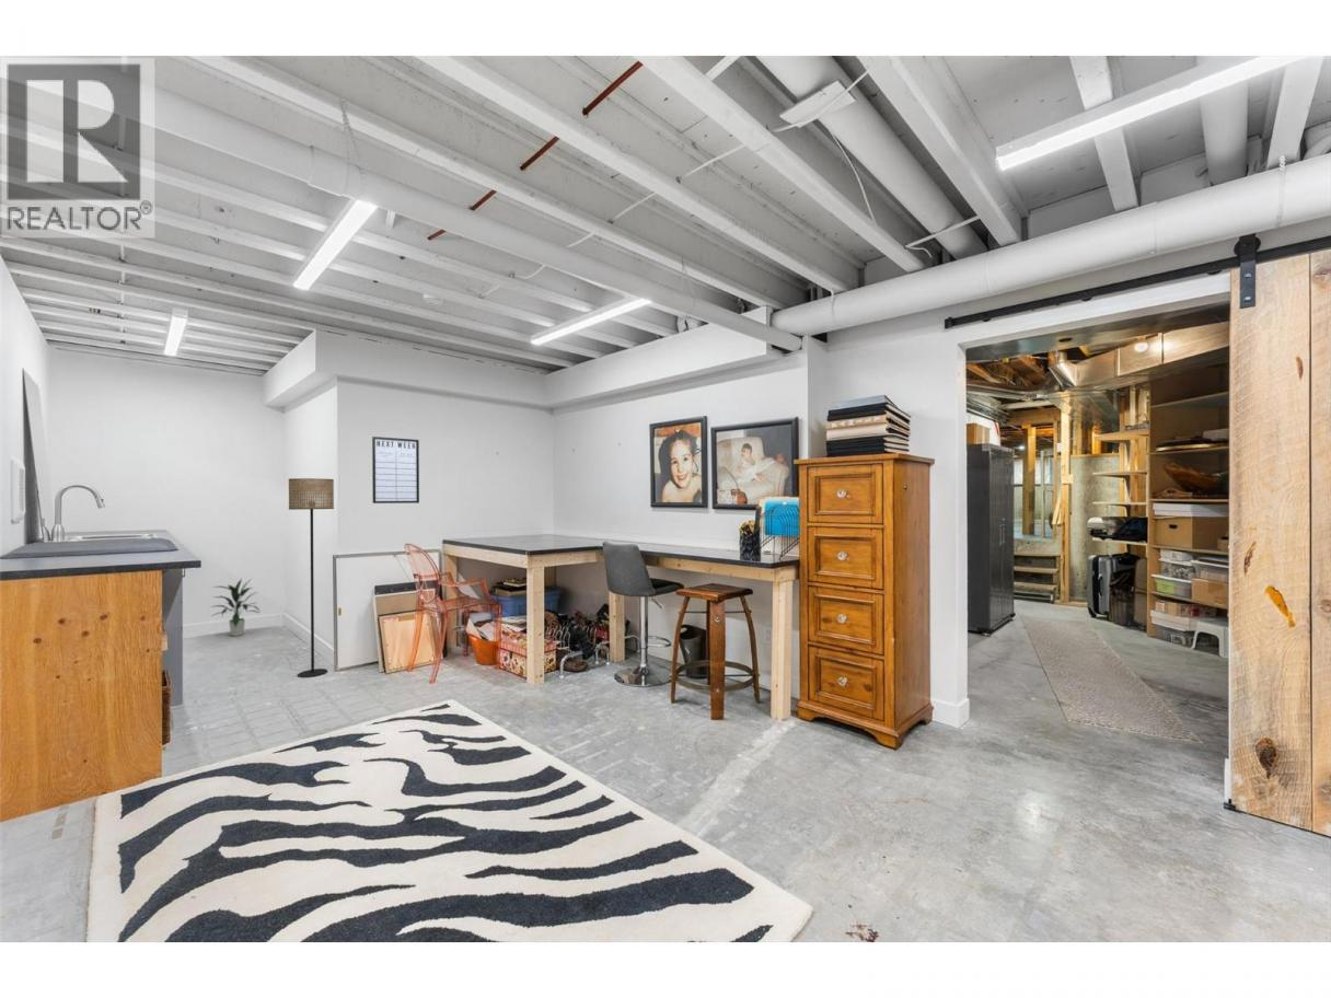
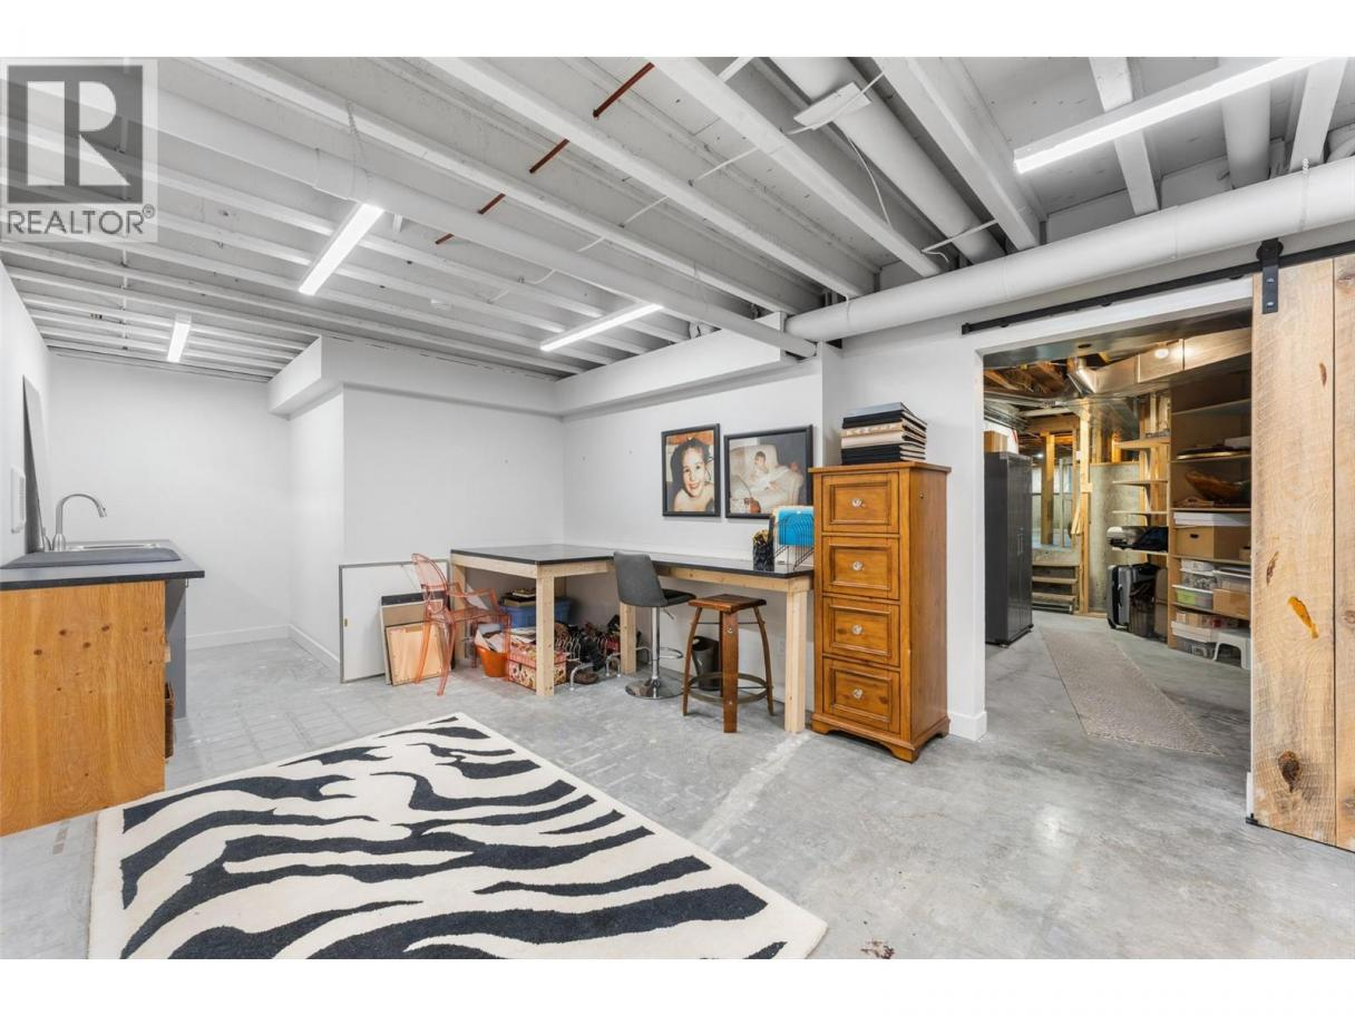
- floor lamp [288,477,335,678]
- indoor plant [209,577,261,637]
- writing board [371,436,420,504]
